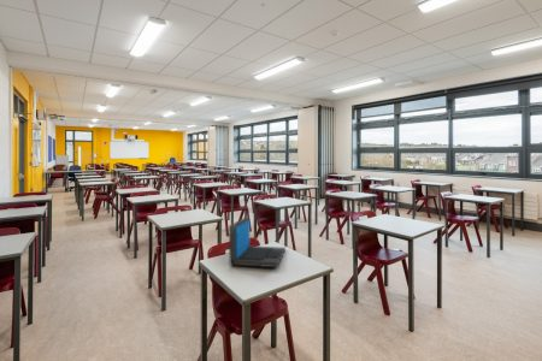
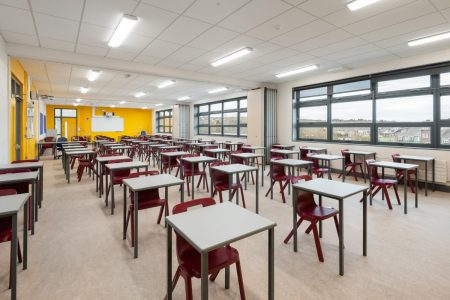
- laptop [228,217,287,268]
